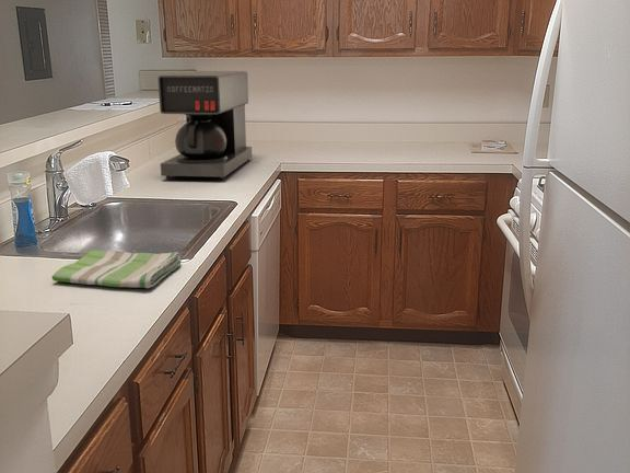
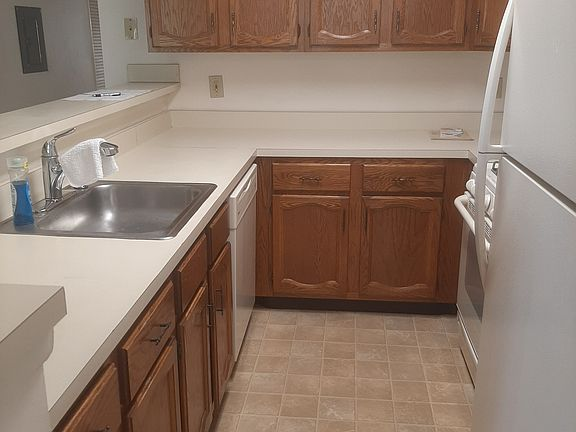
- dish towel [51,249,183,289]
- coffee maker [156,70,253,181]
